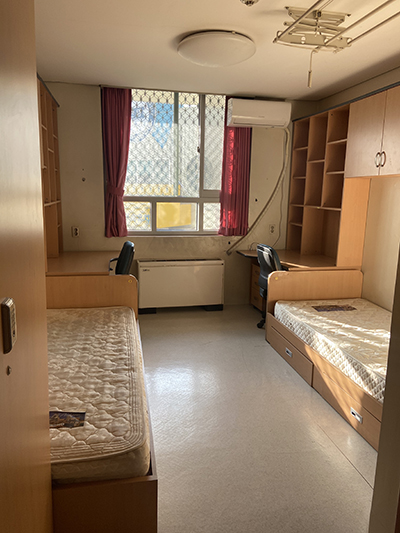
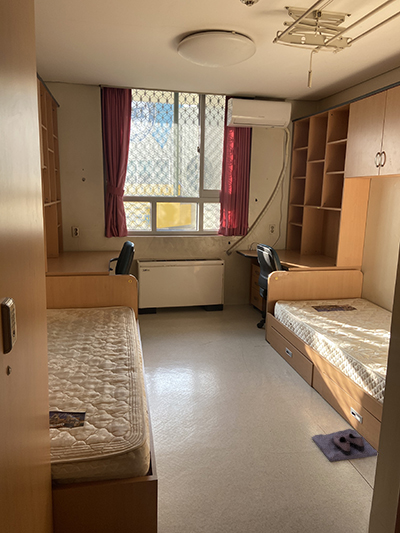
+ shoe [311,428,378,462]
